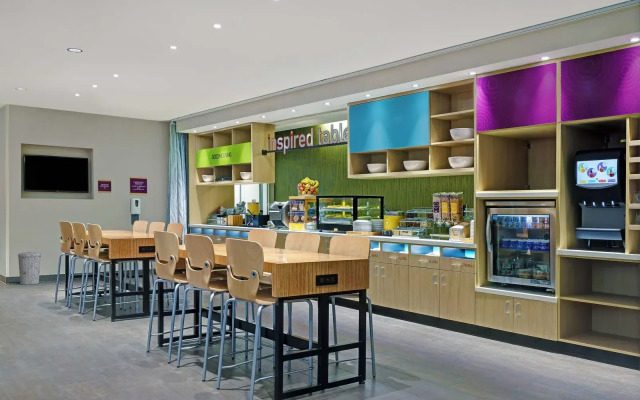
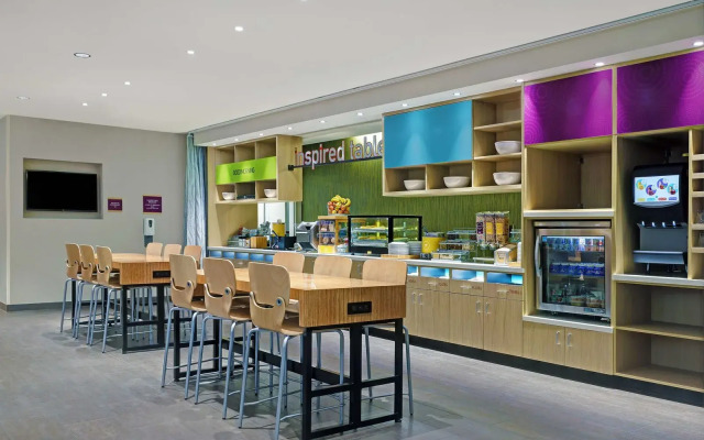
- trash can [17,251,43,286]
